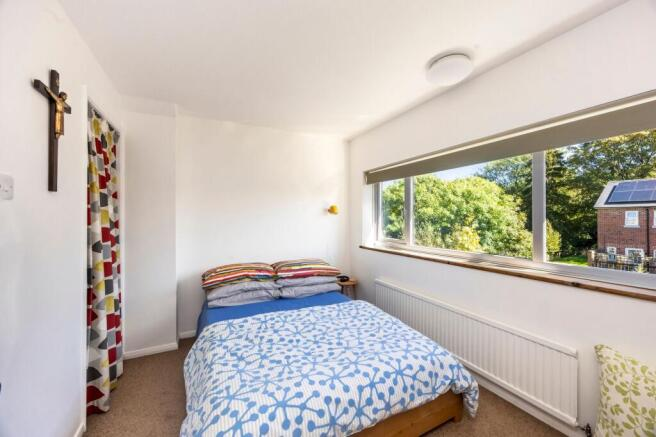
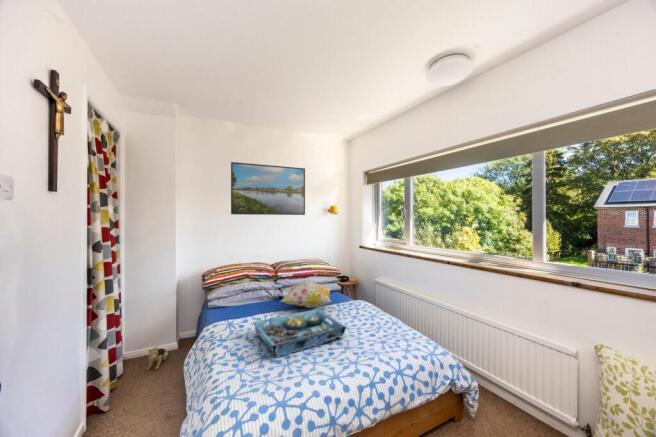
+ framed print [230,161,306,216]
+ serving tray [252,308,347,358]
+ decorative pillow [280,281,333,309]
+ plush toy [146,345,169,370]
